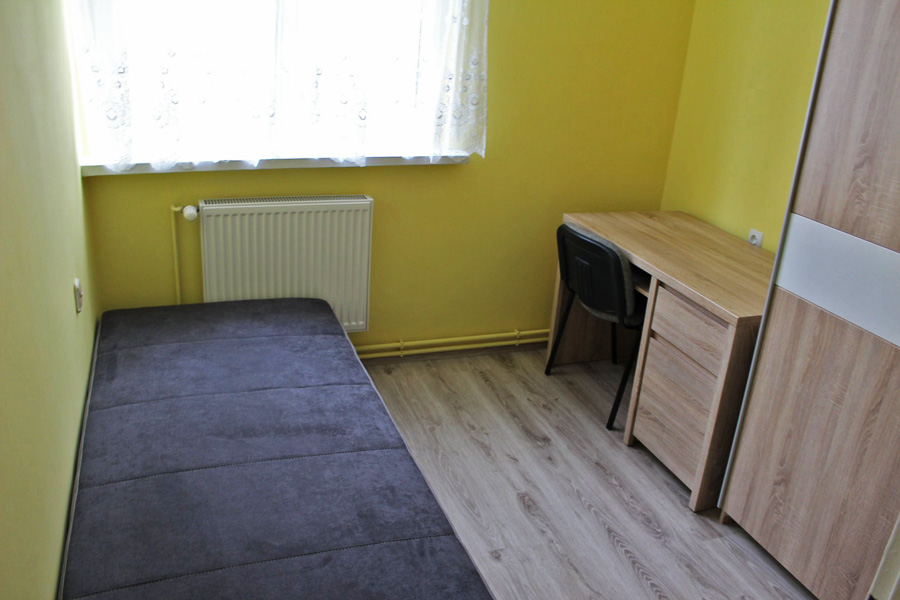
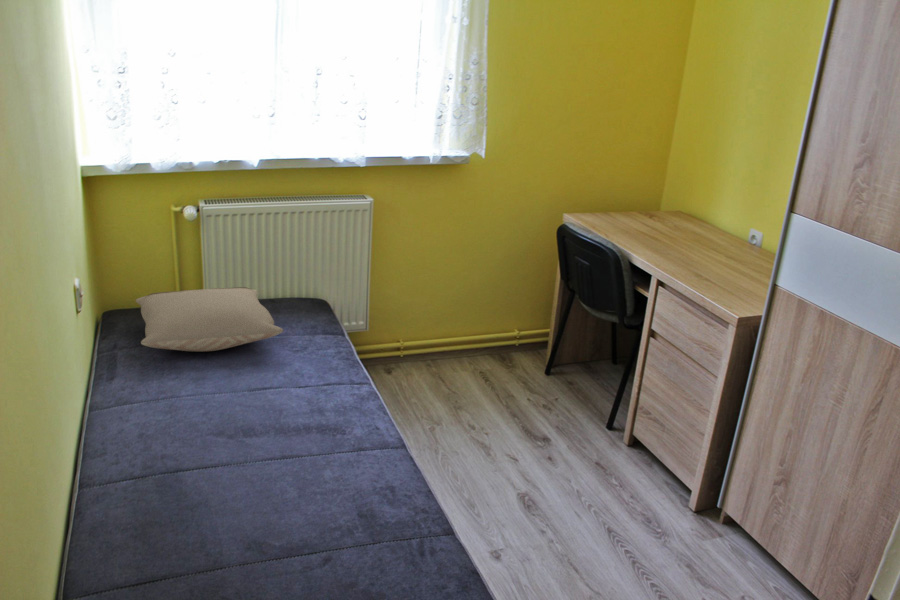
+ pillow [134,286,284,352]
